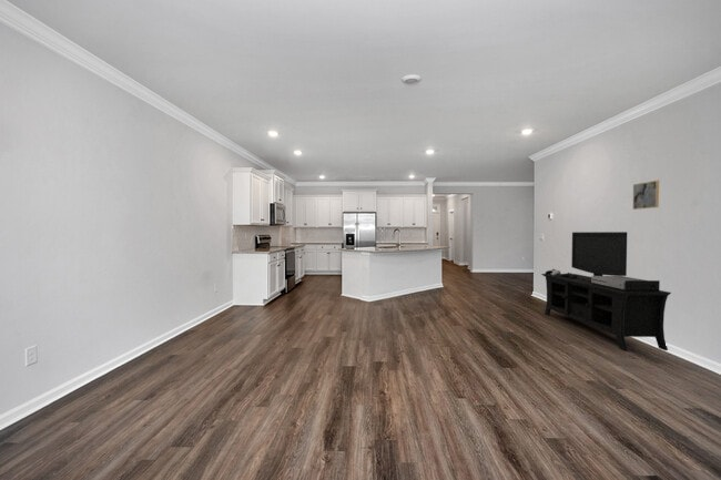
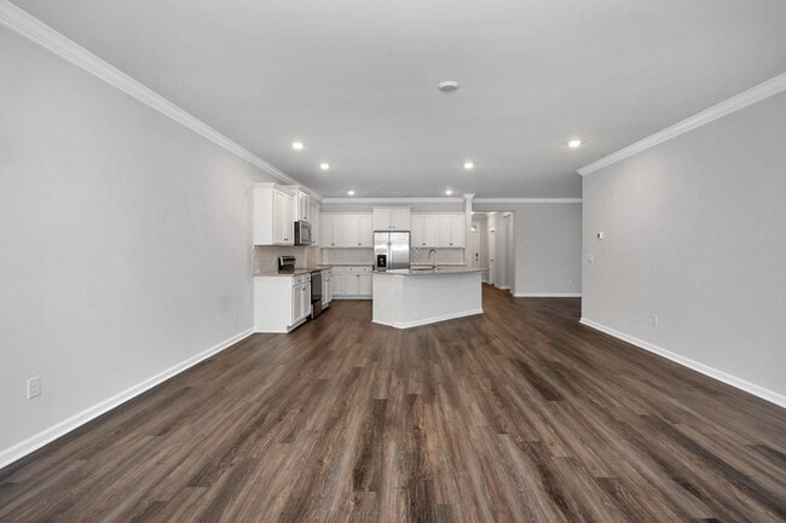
- media console [540,231,672,351]
- wall art [632,180,660,211]
